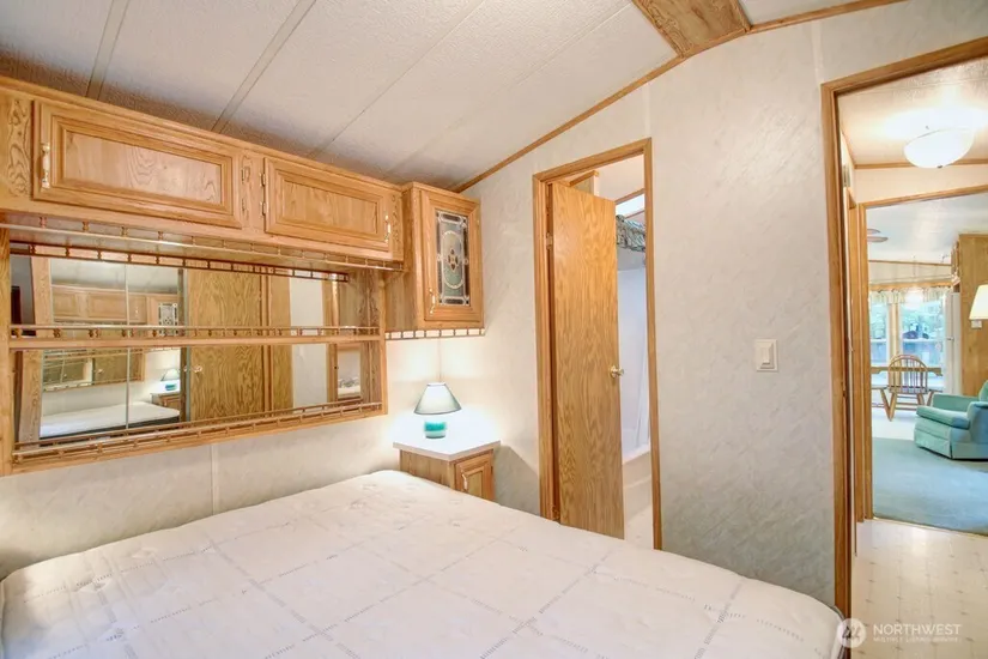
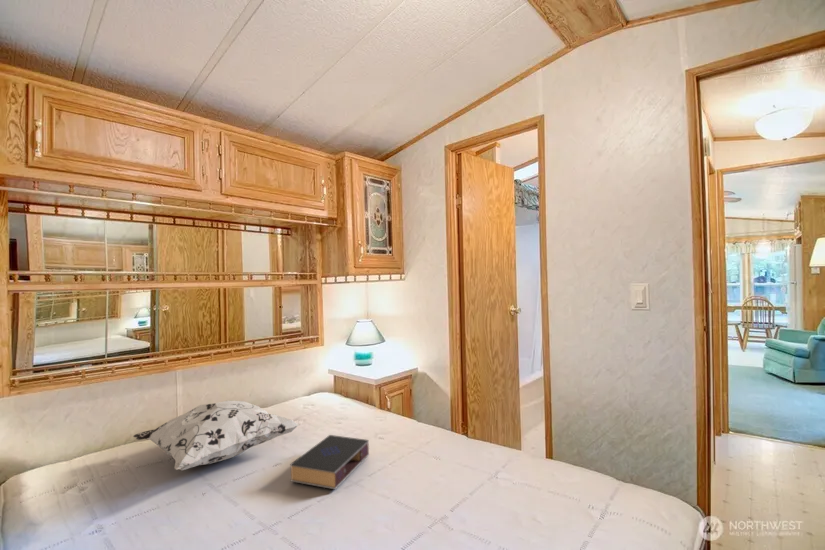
+ book [289,434,370,491]
+ decorative pillow [132,400,300,472]
